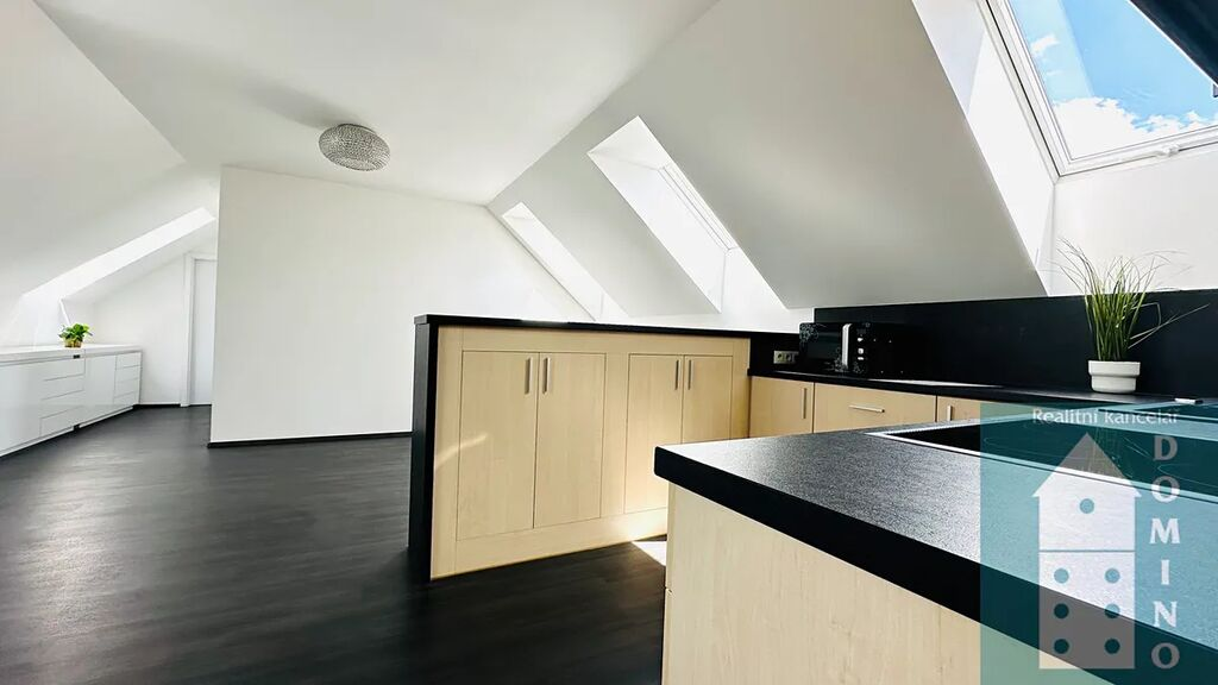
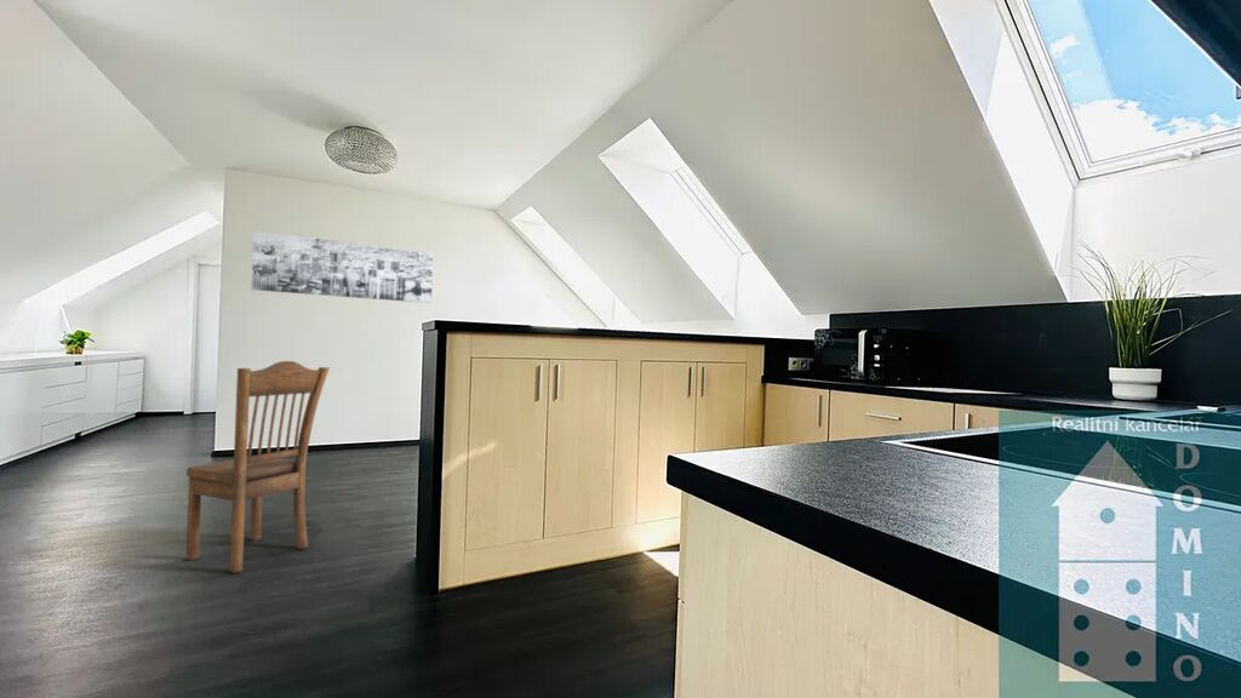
+ wall art [250,230,434,304]
+ dining chair [185,360,331,574]
